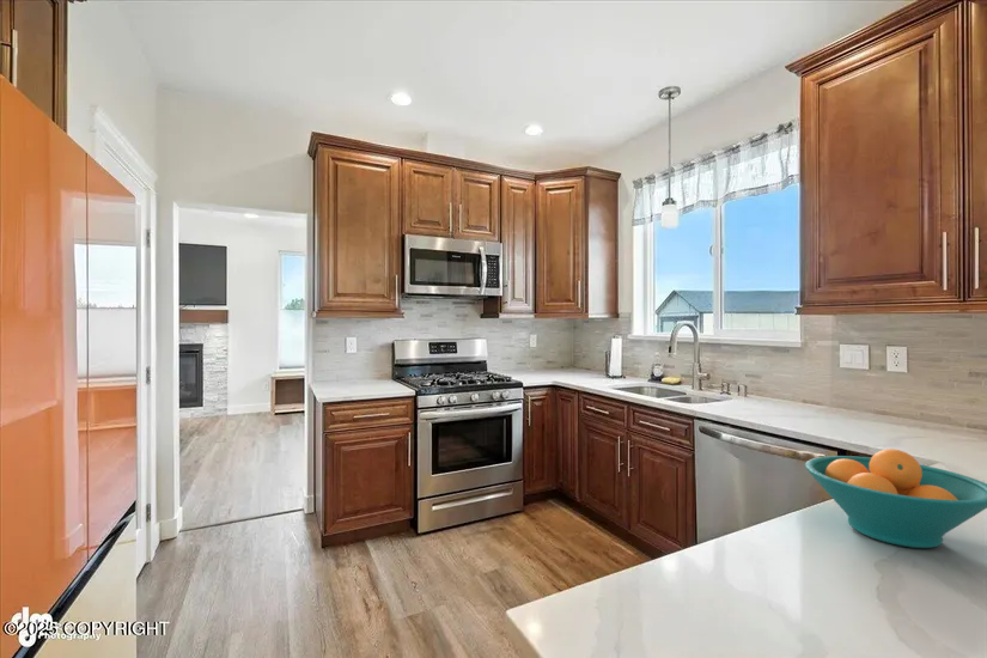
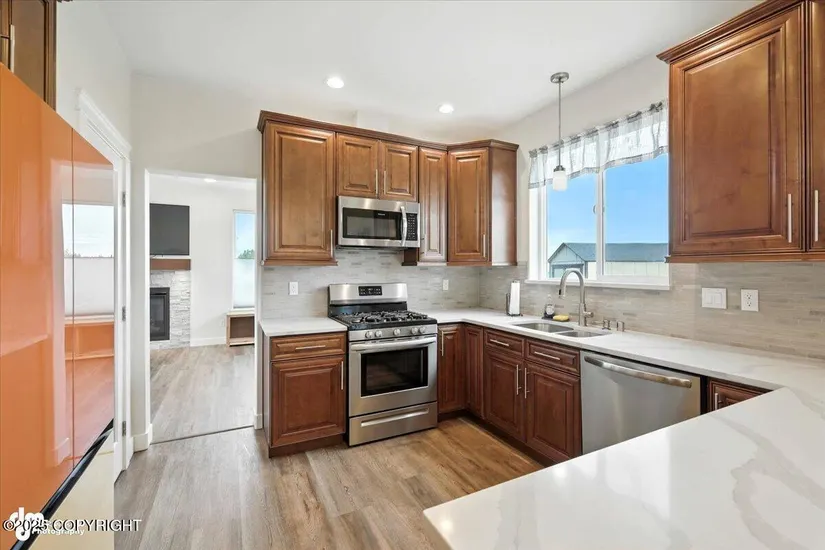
- fruit bowl [804,447,987,549]
